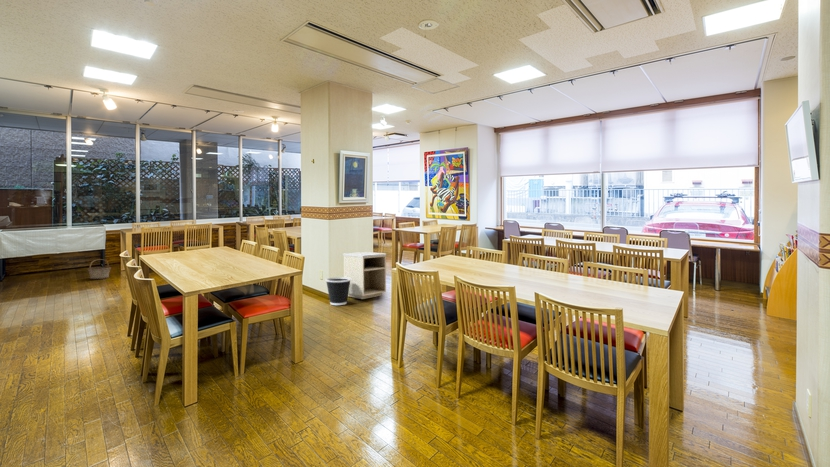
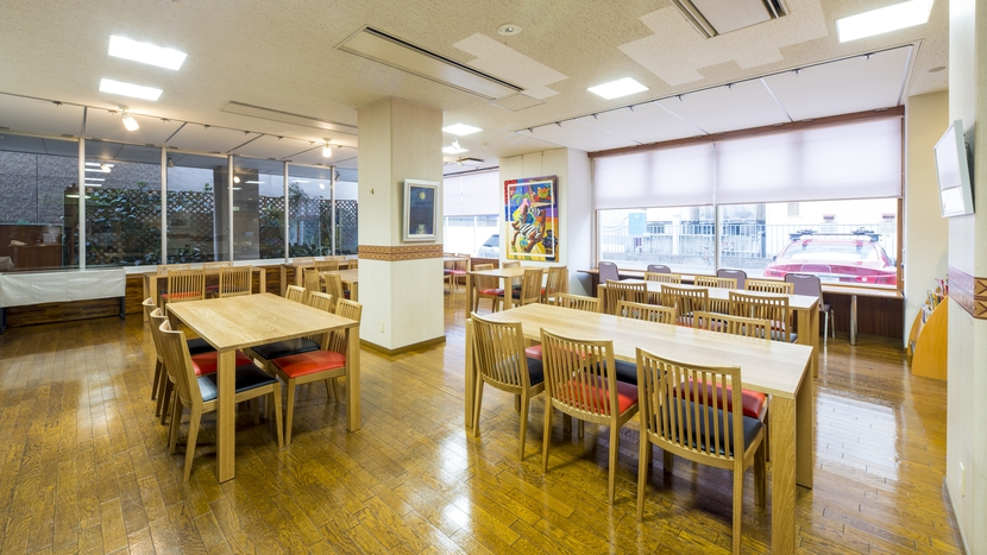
- wastebasket [325,276,351,306]
- nightstand [342,251,387,300]
- basket [86,258,112,280]
